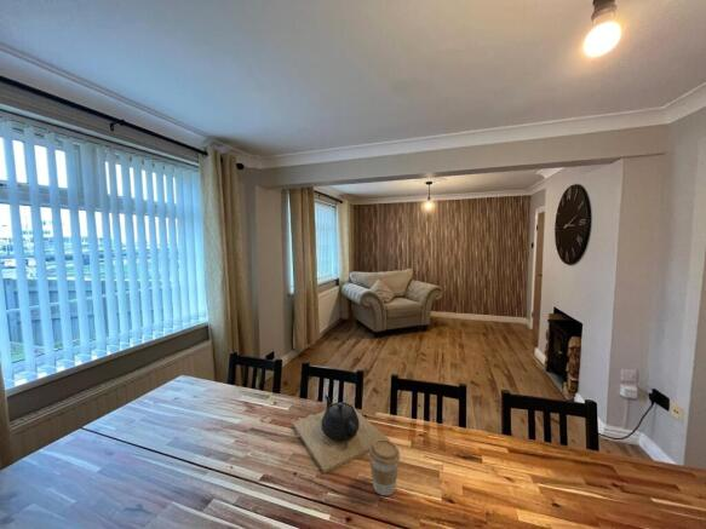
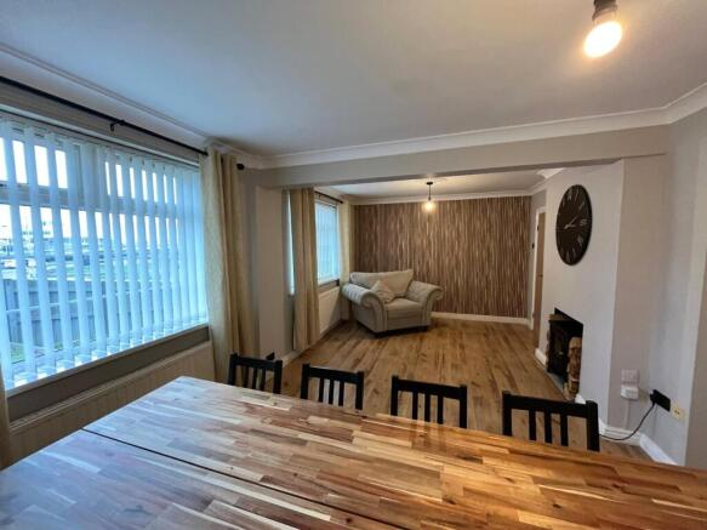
- teapot [292,395,390,475]
- coffee cup [368,439,401,496]
